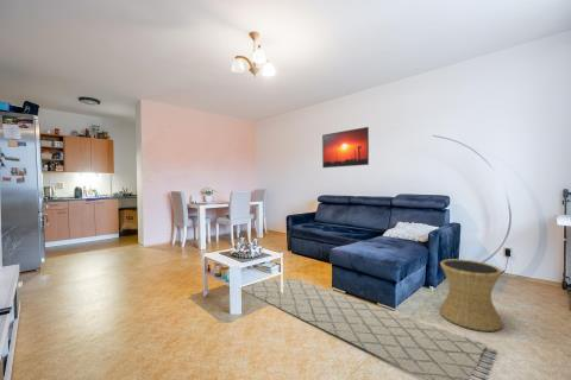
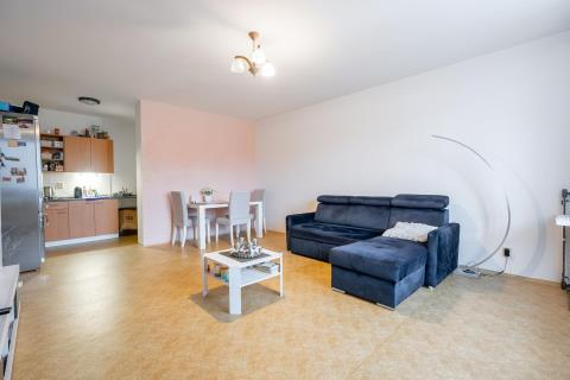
- side table [438,258,504,332]
- rug [240,278,500,380]
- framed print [321,126,370,169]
